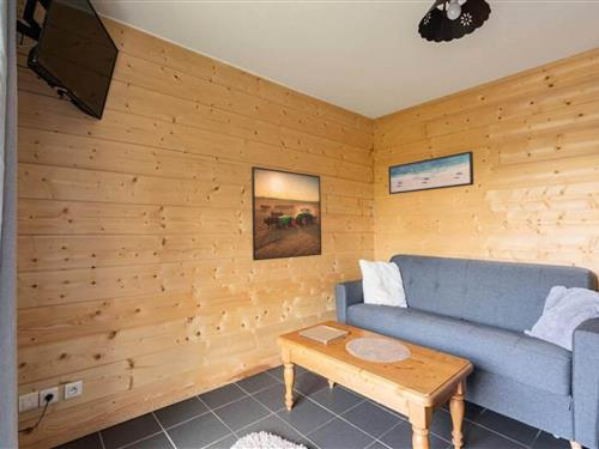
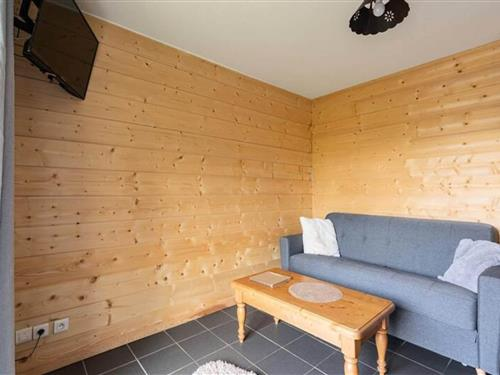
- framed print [250,165,322,262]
- wall art [387,150,474,195]
